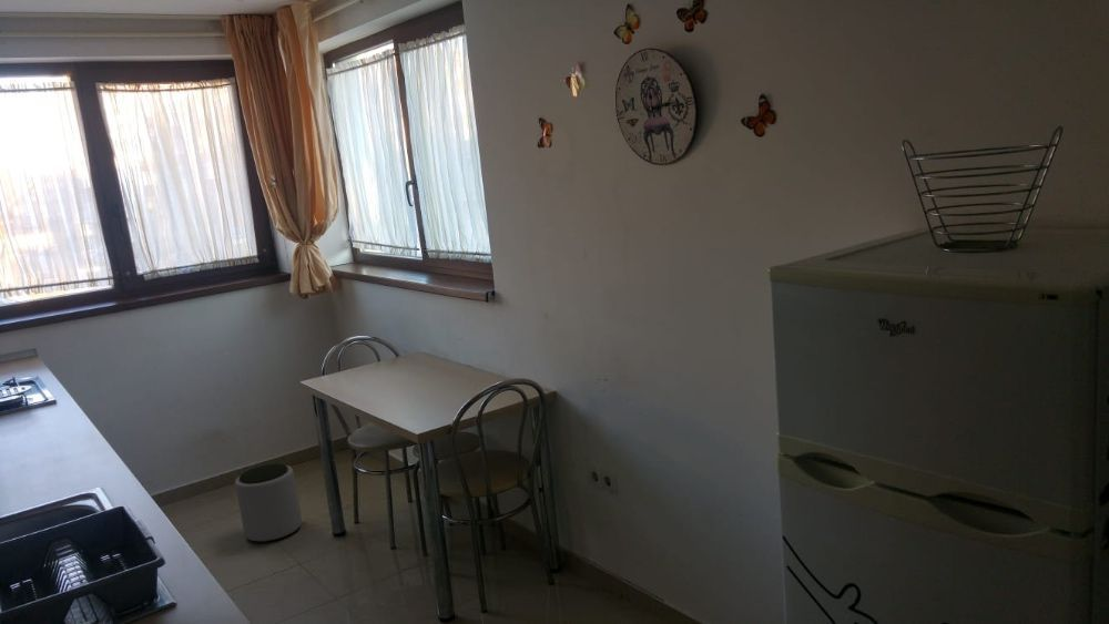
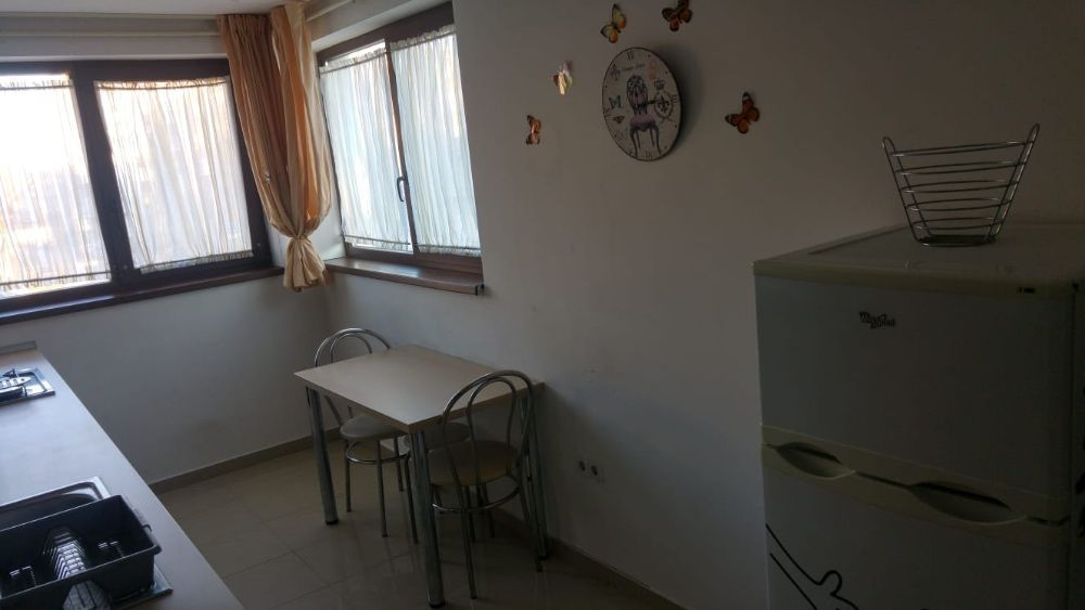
- plant pot [234,463,303,543]
